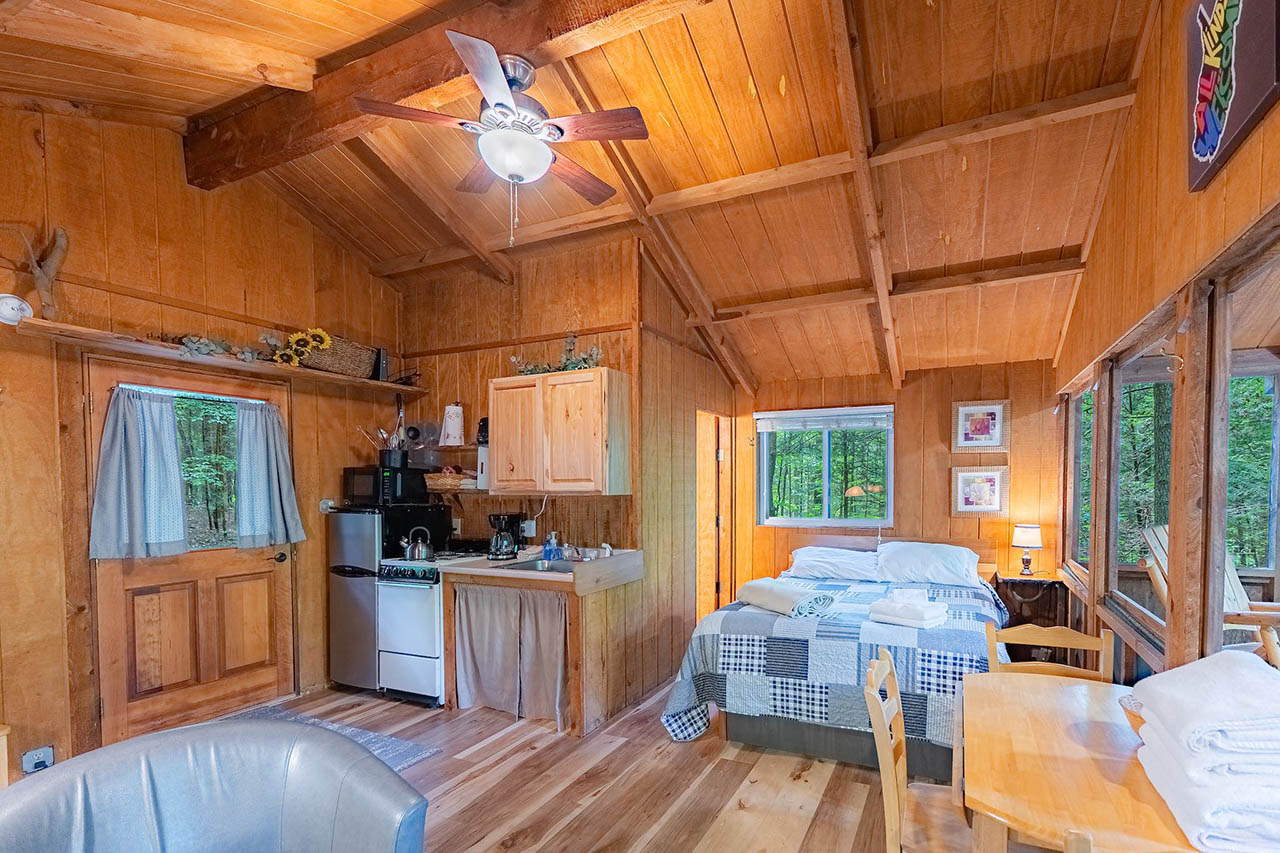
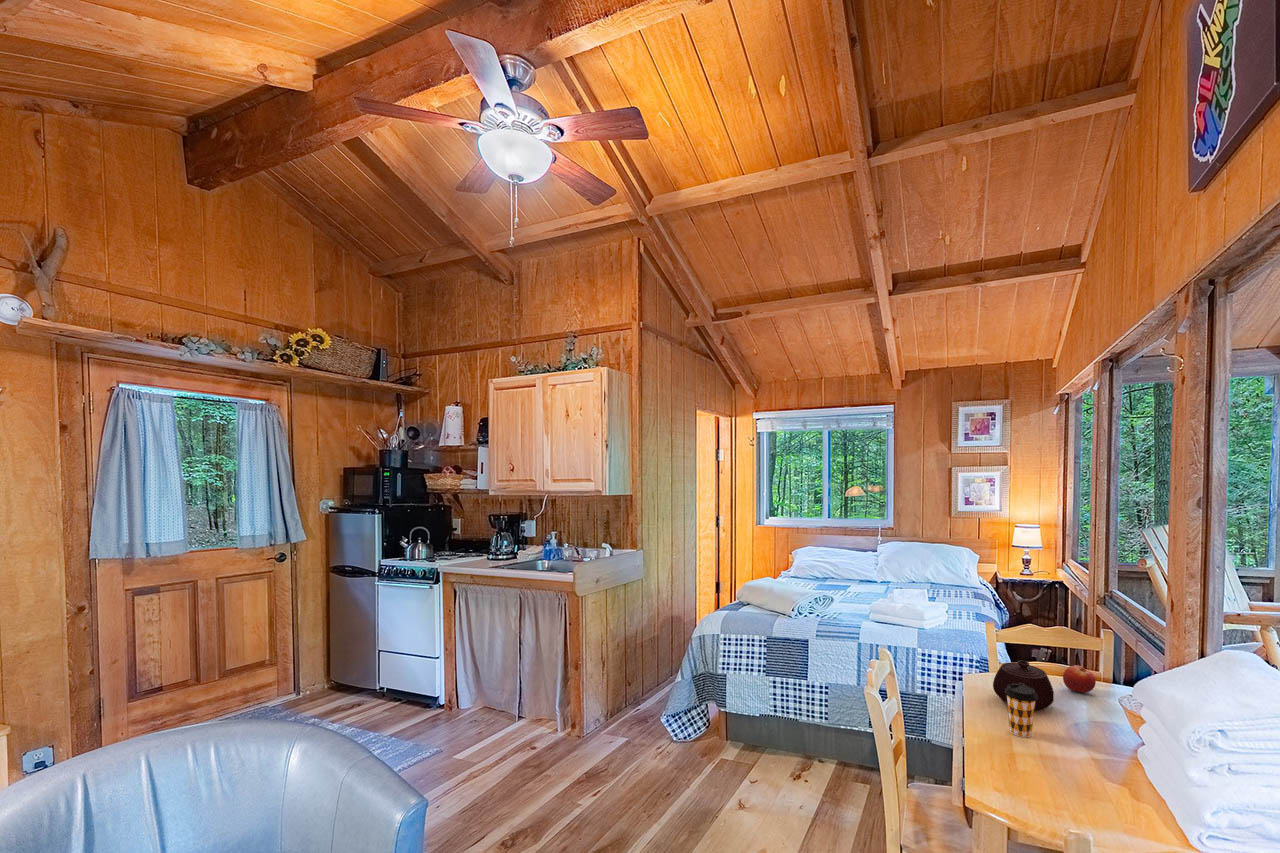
+ coffee cup [1005,684,1038,738]
+ fruit [1062,664,1097,693]
+ teapot [992,659,1055,711]
